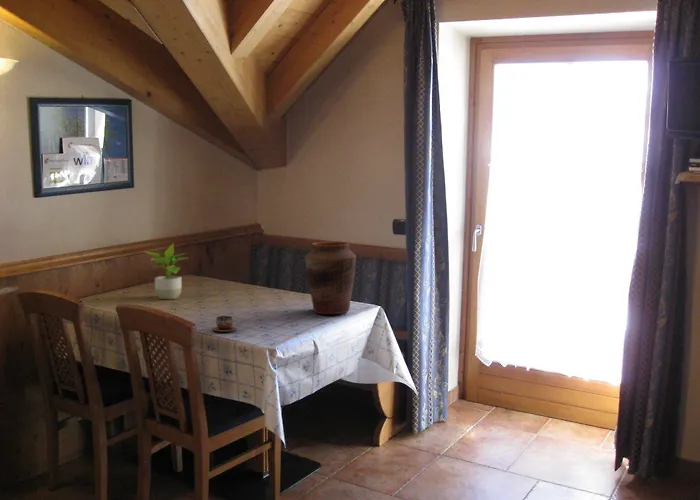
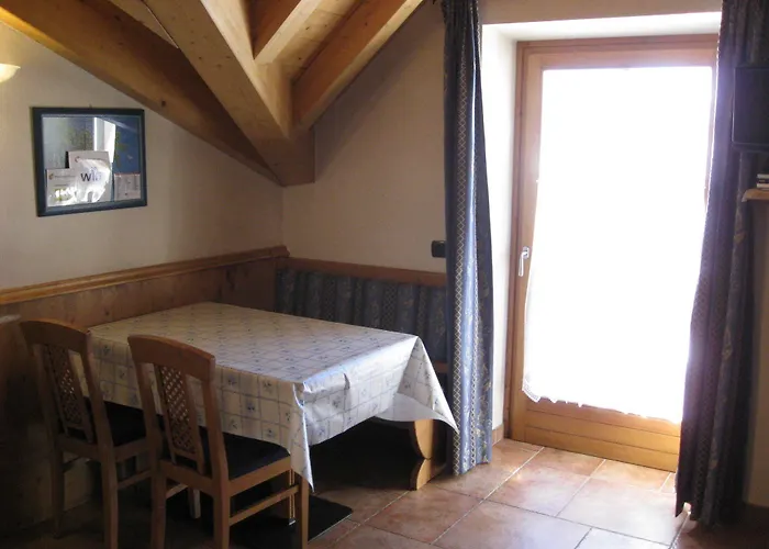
- potted plant [143,242,188,300]
- vase [304,241,357,315]
- cup [211,315,237,333]
